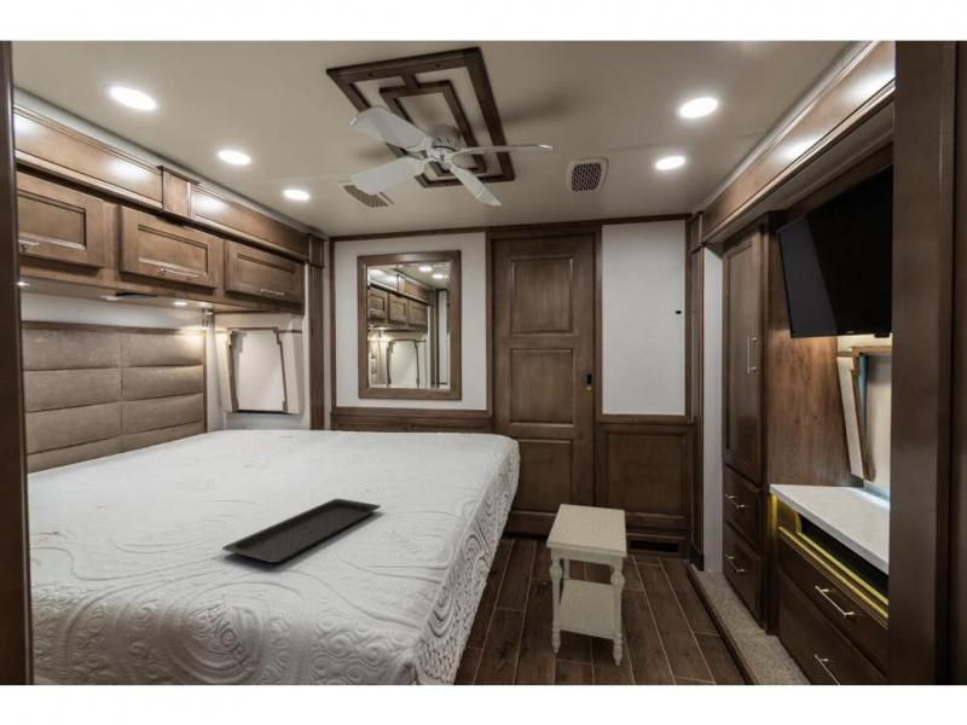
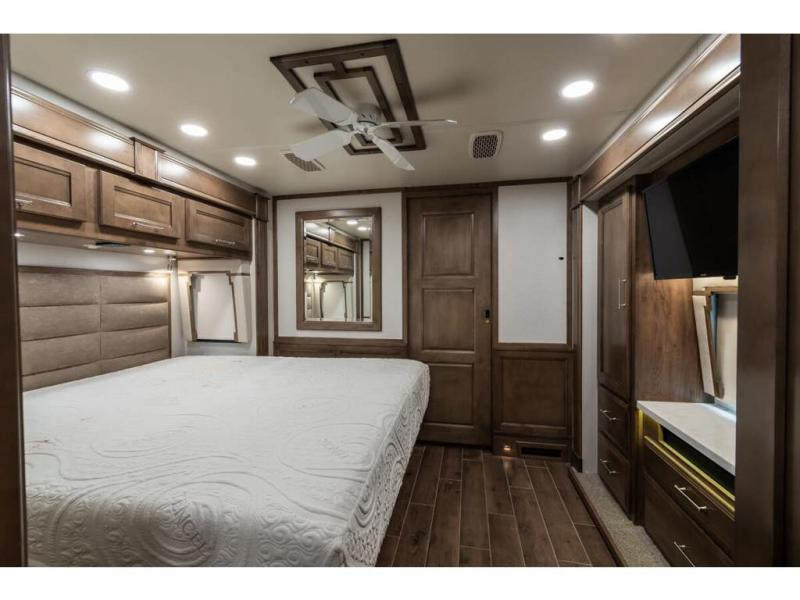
- side table [545,503,629,667]
- serving tray [221,498,382,564]
